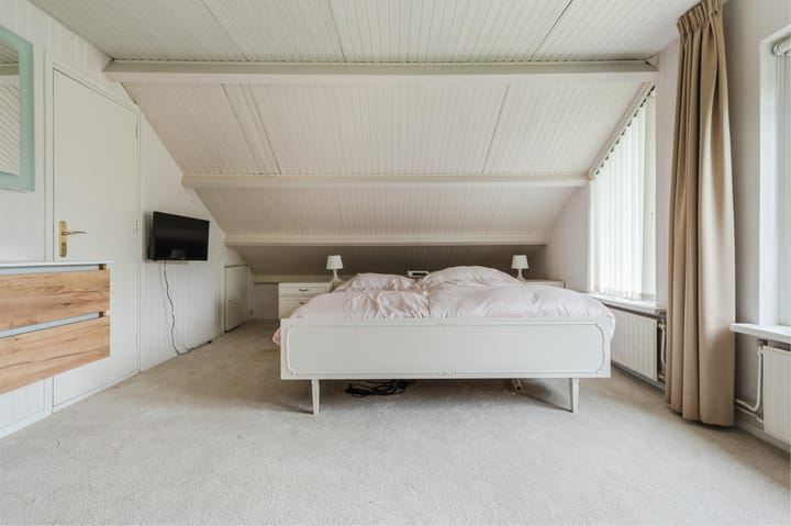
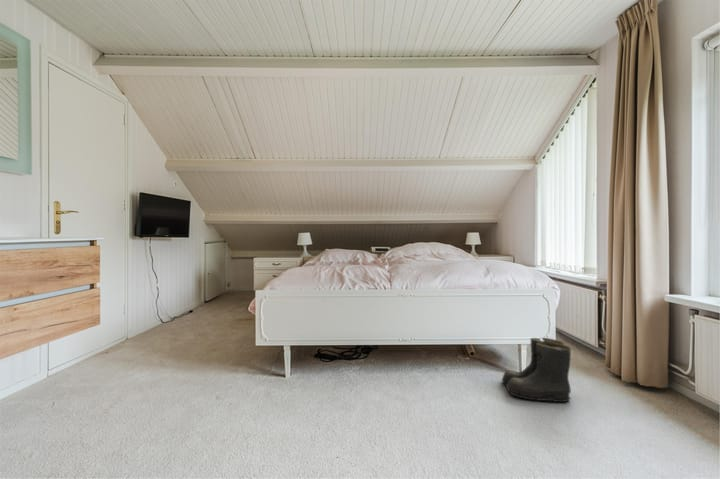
+ boots [501,337,572,403]
